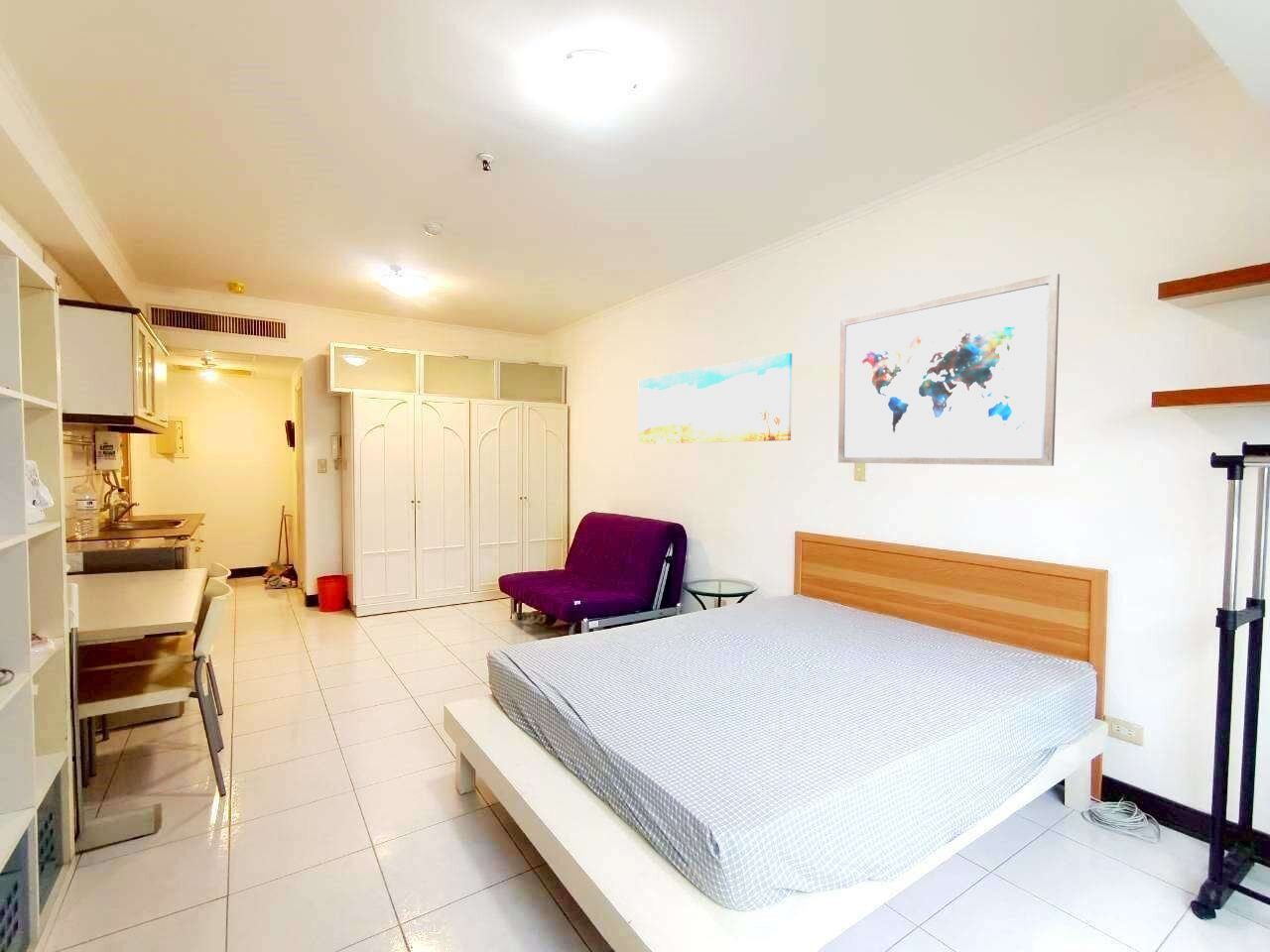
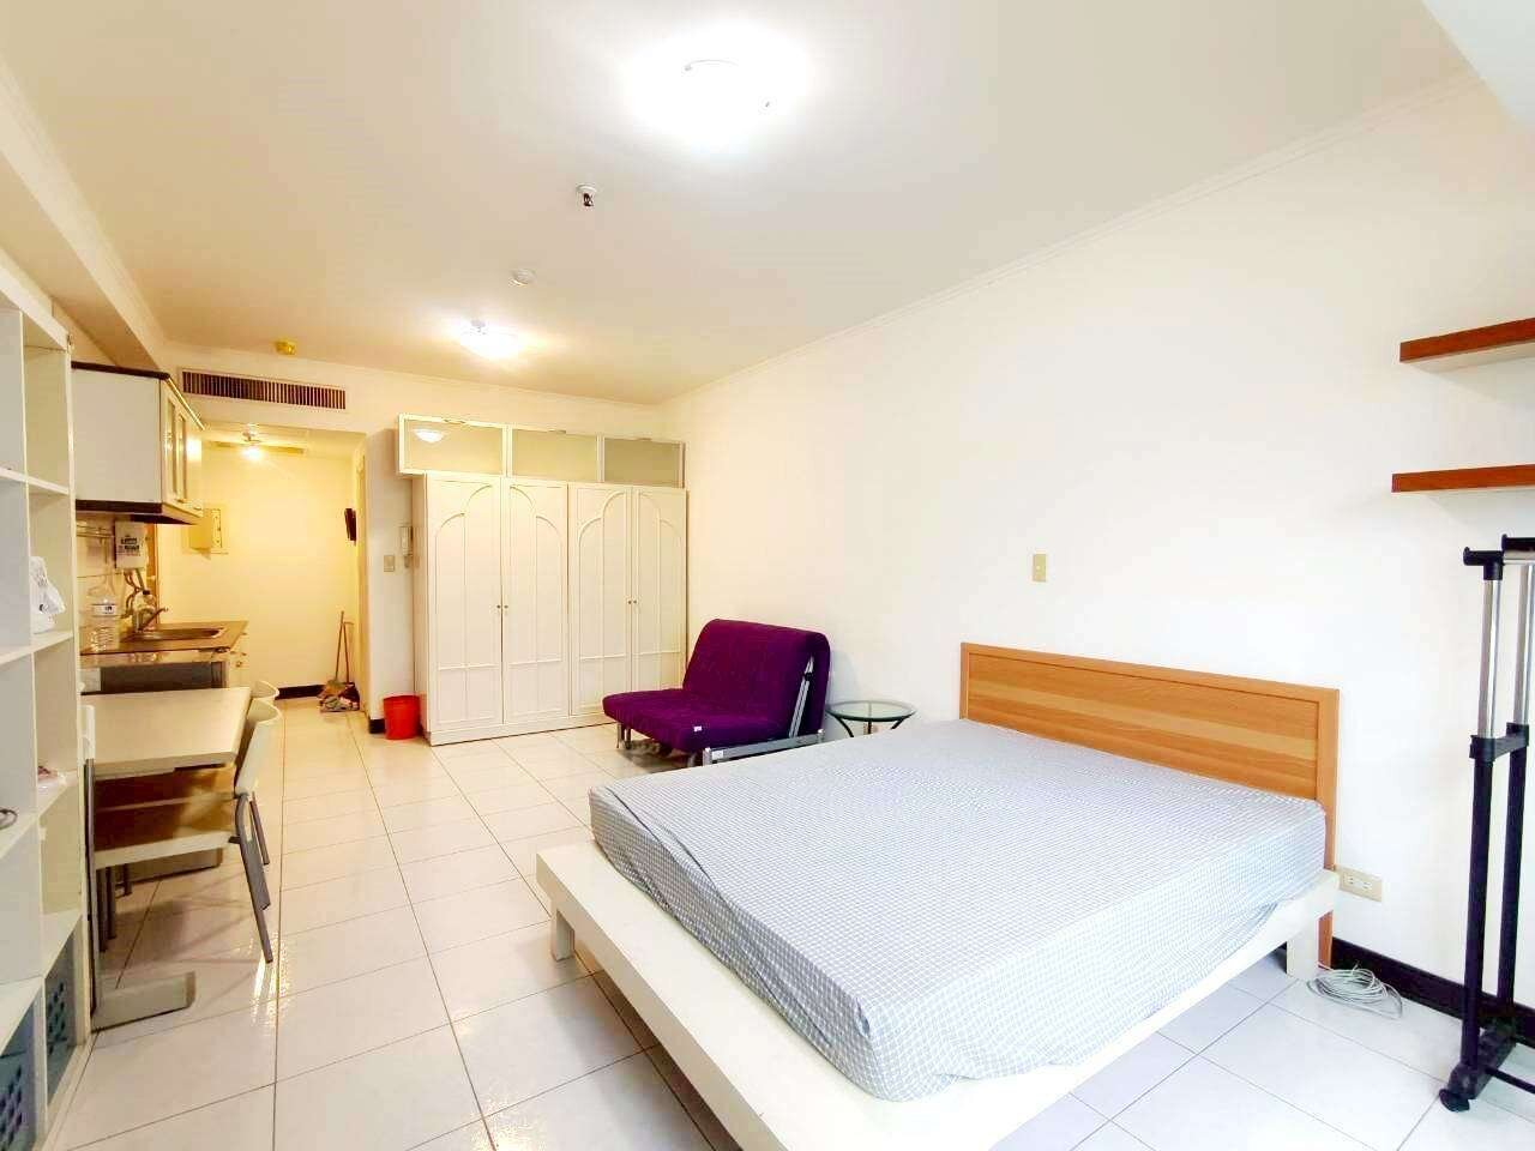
- wall art [837,273,1061,467]
- wall art [637,352,793,444]
